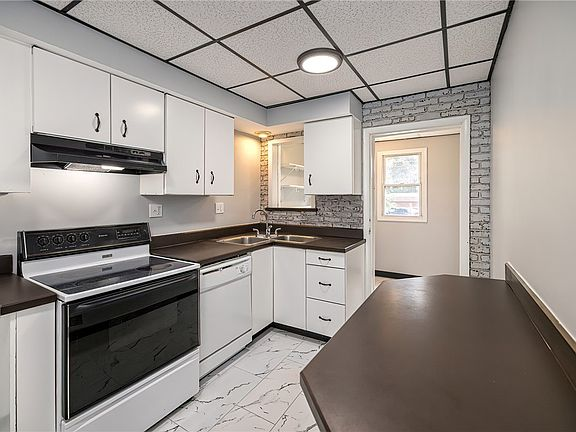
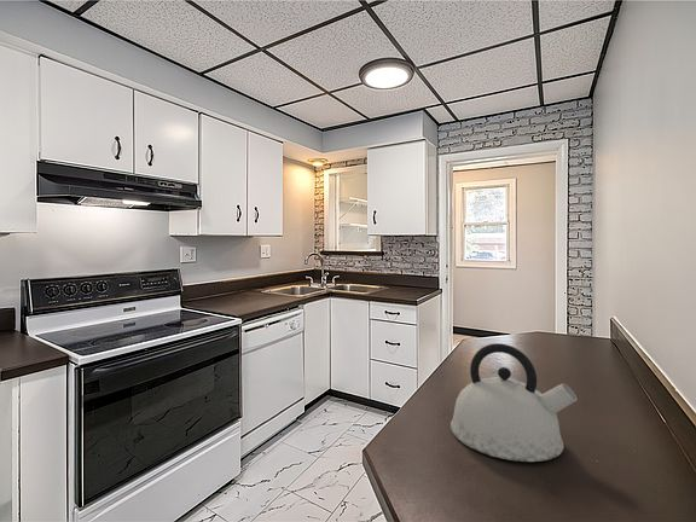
+ kettle [450,342,579,463]
